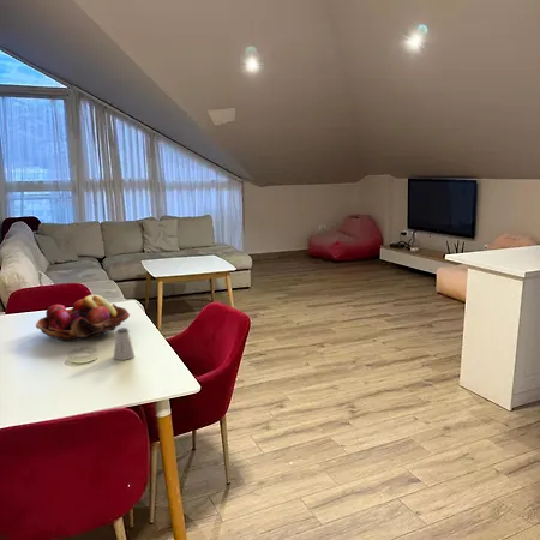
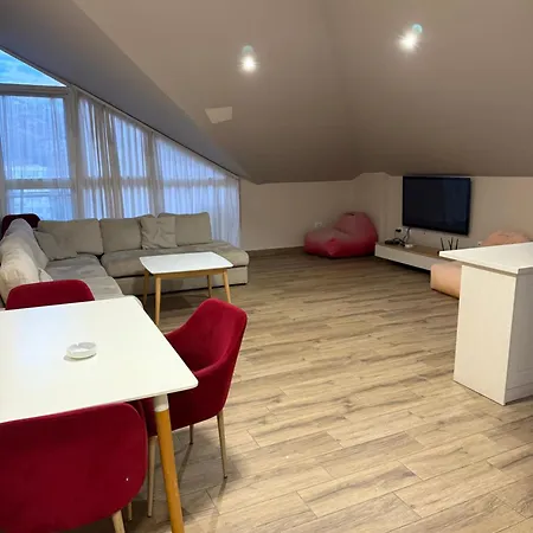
- saltshaker [113,326,136,361]
- fruit basket [35,294,131,342]
